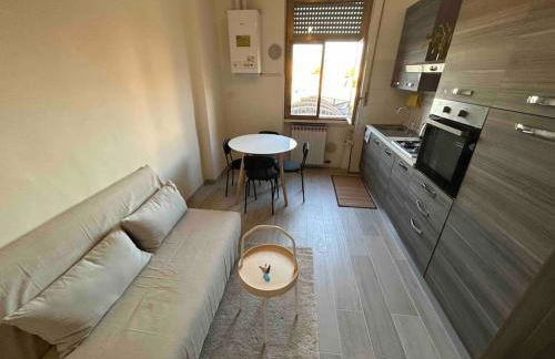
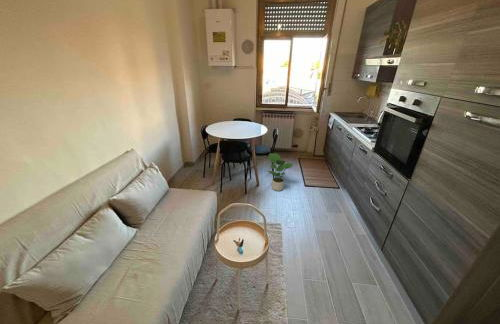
+ potted plant [266,152,294,192]
